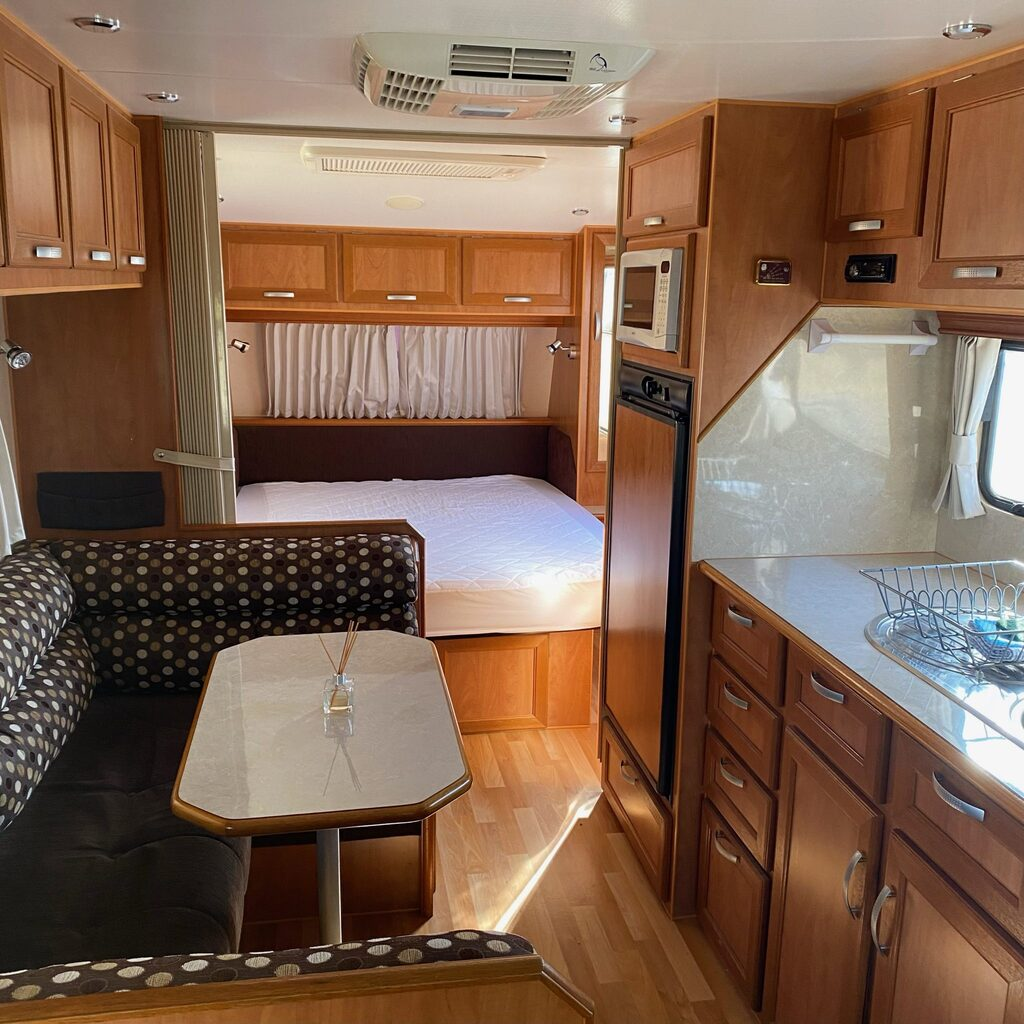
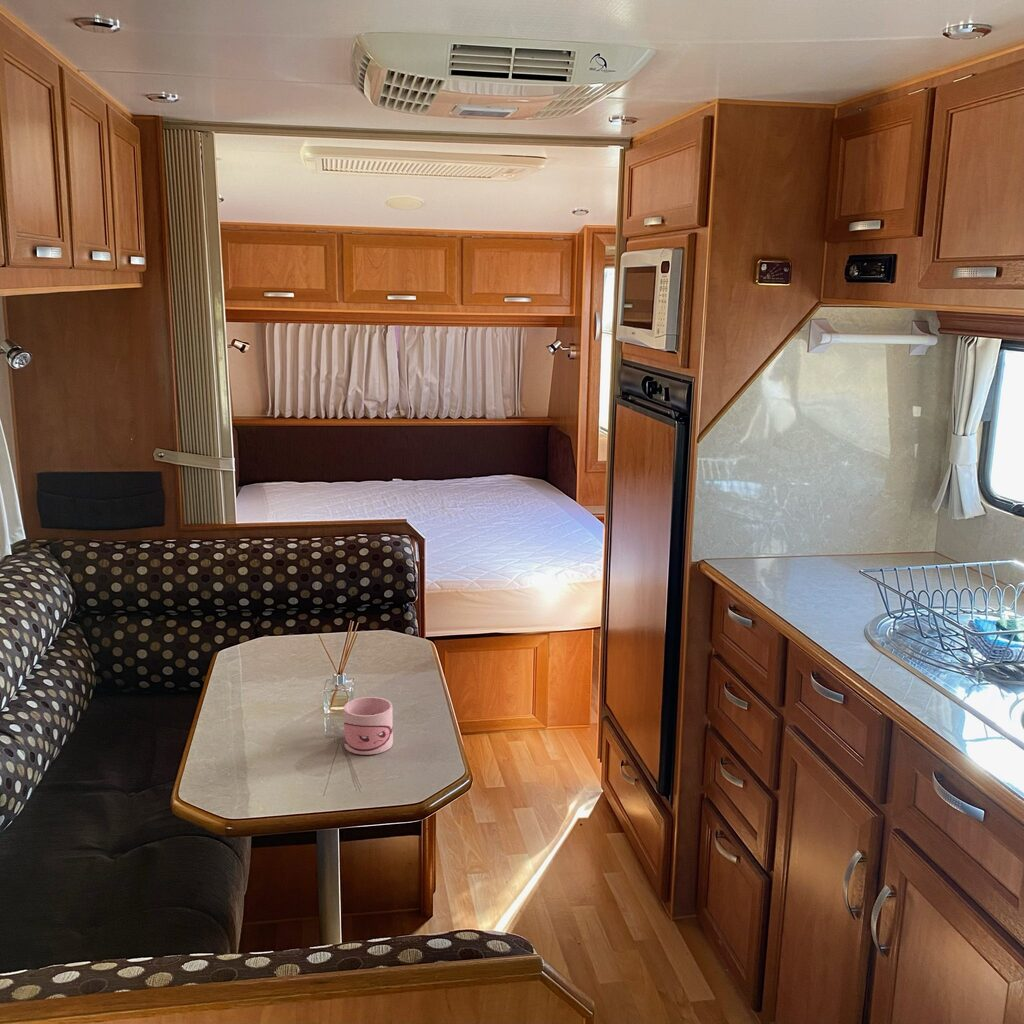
+ mug [343,696,394,756]
